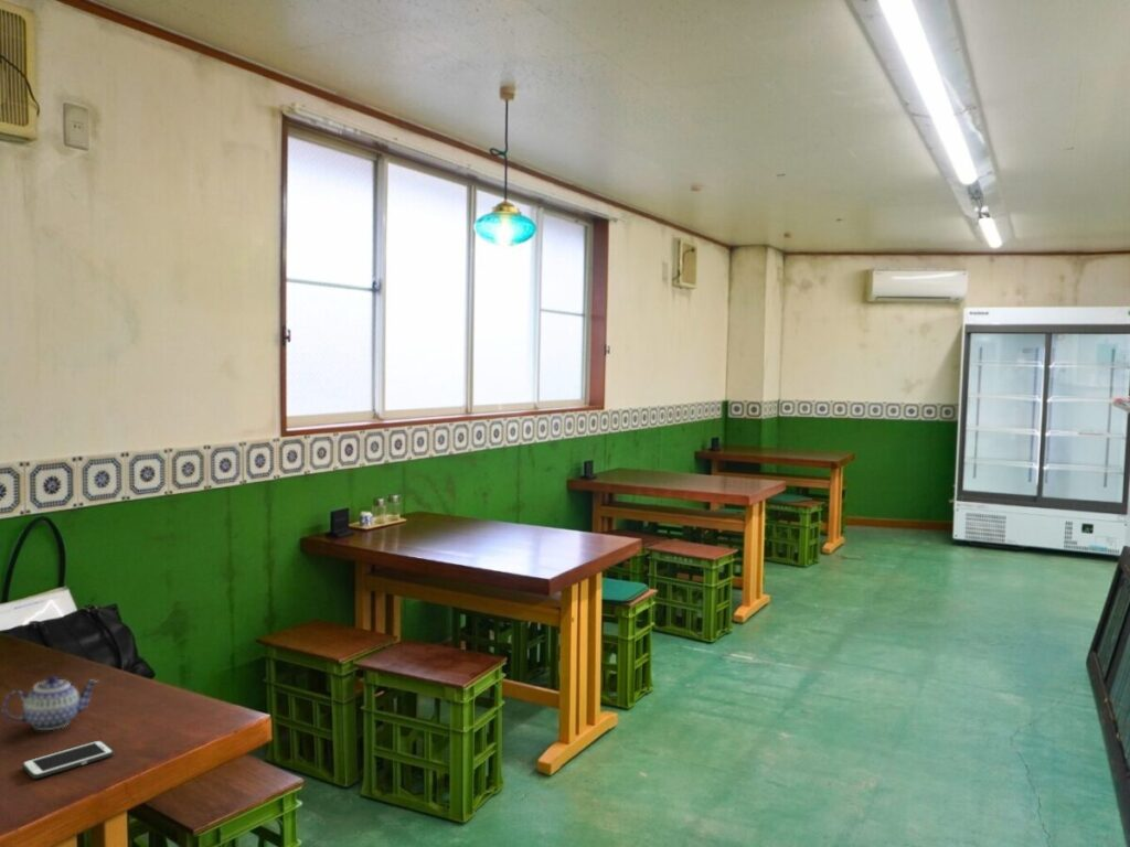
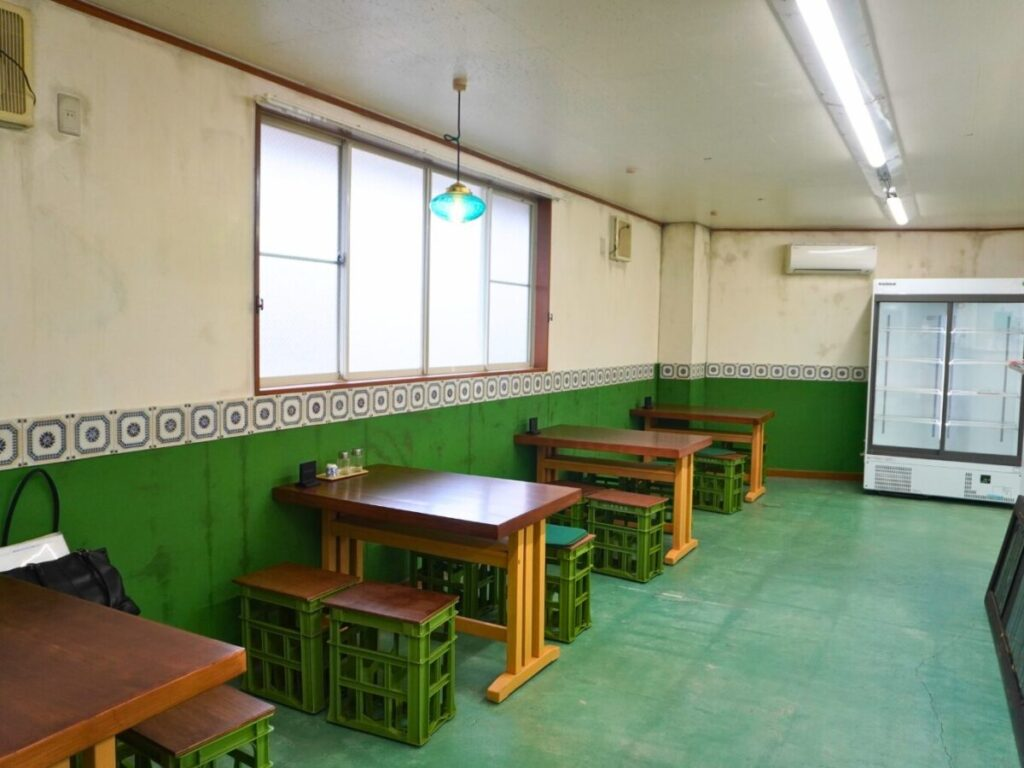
- teapot [2,675,99,731]
- cell phone [21,739,115,780]
